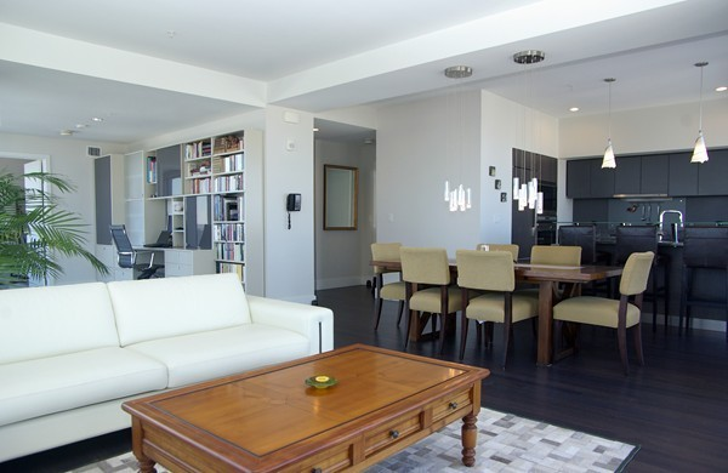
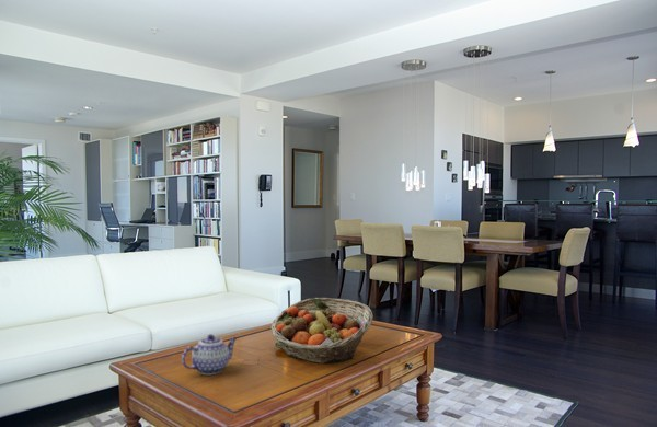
+ teapot [181,333,238,376]
+ fruit basket [269,297,374,365]
